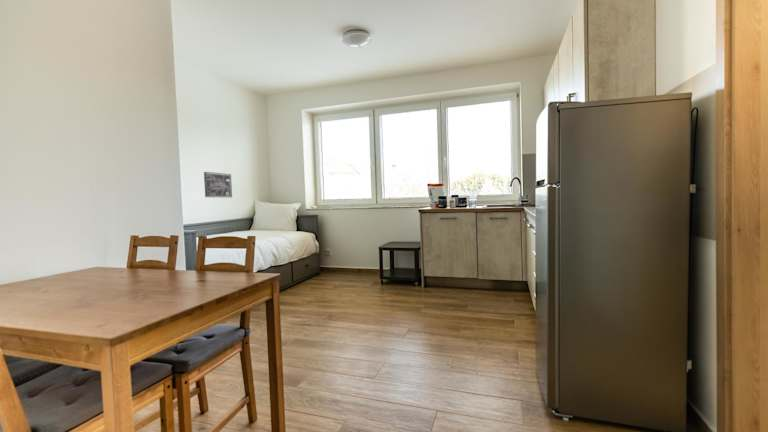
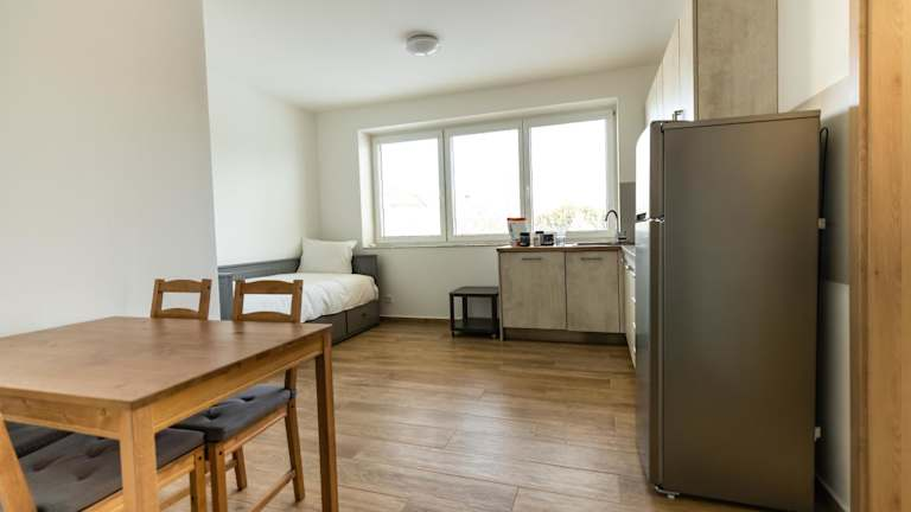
- wall art [203,171,233,198]
